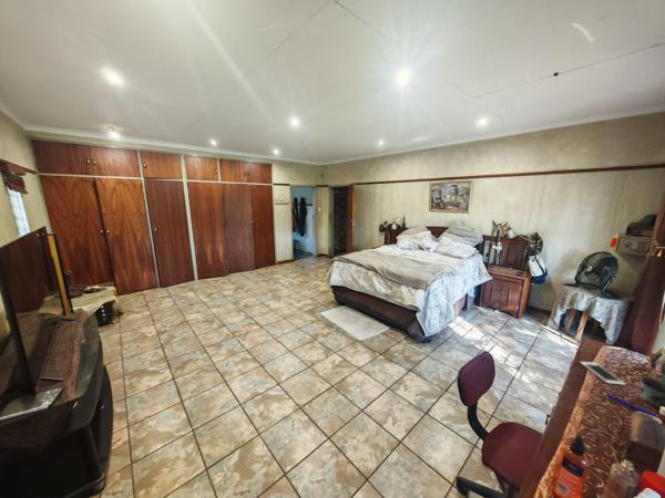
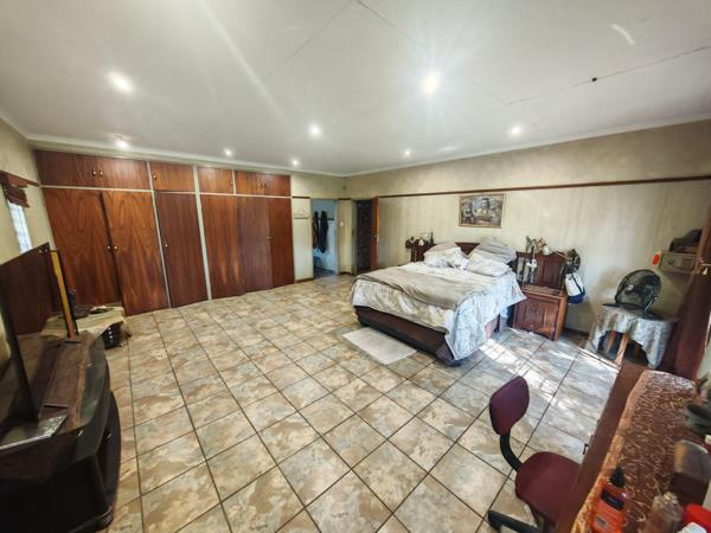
- cell phone [580,361,626,386]
- pen [601,392,657,417]
